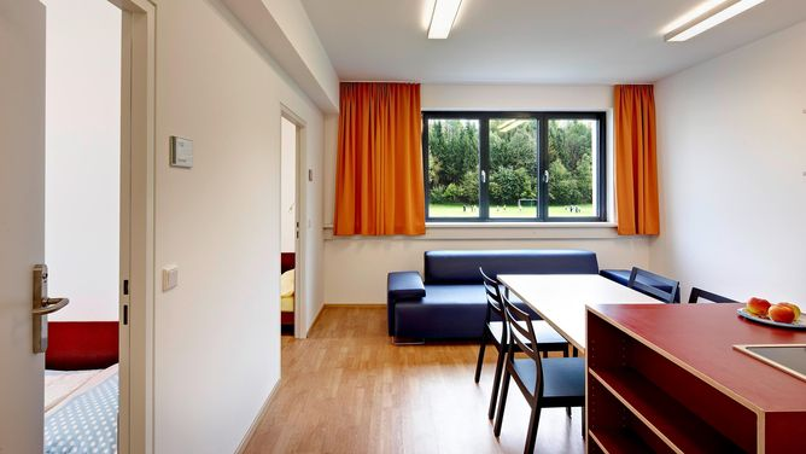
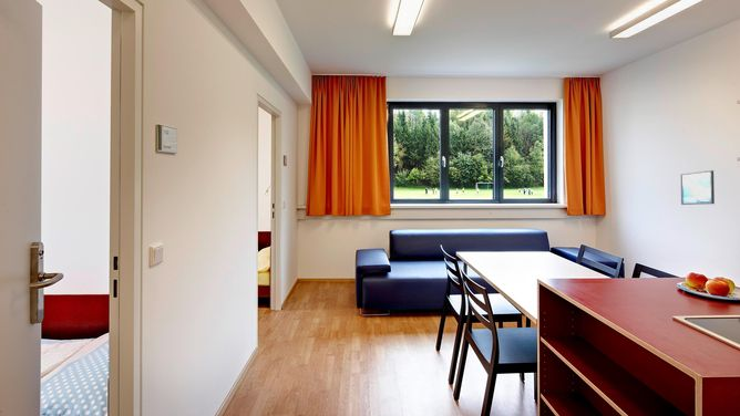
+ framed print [679,169,716,206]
